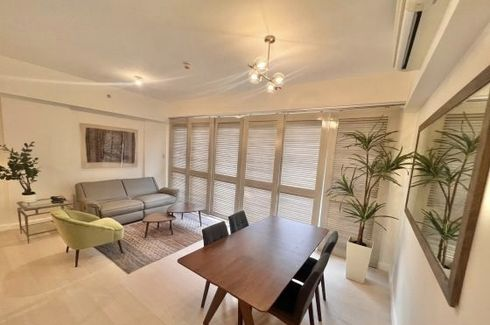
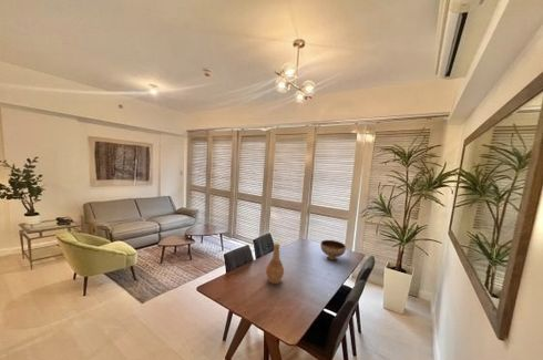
+ bowl [319,239,347,263]
+ vase [265,241,285,285]
